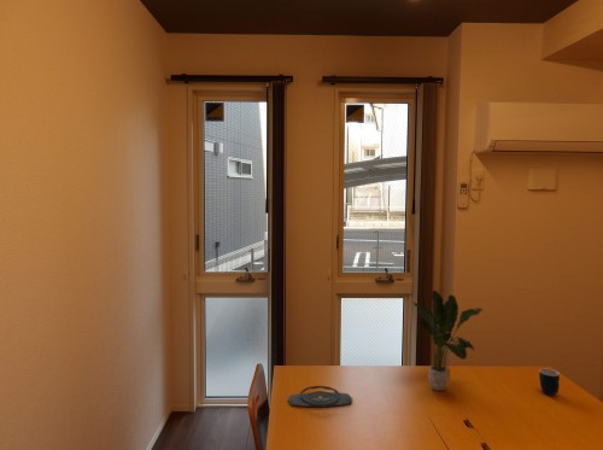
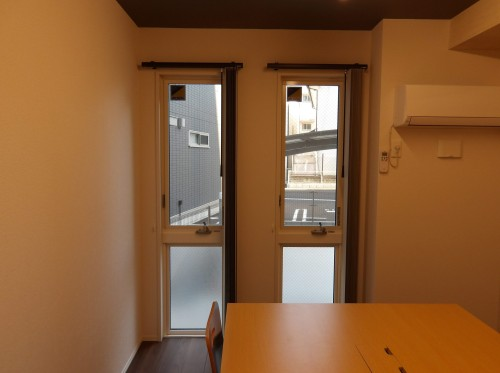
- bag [287,376,353,408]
- potted plant [411,290,484,392]
- mug [538,367,561,397]
